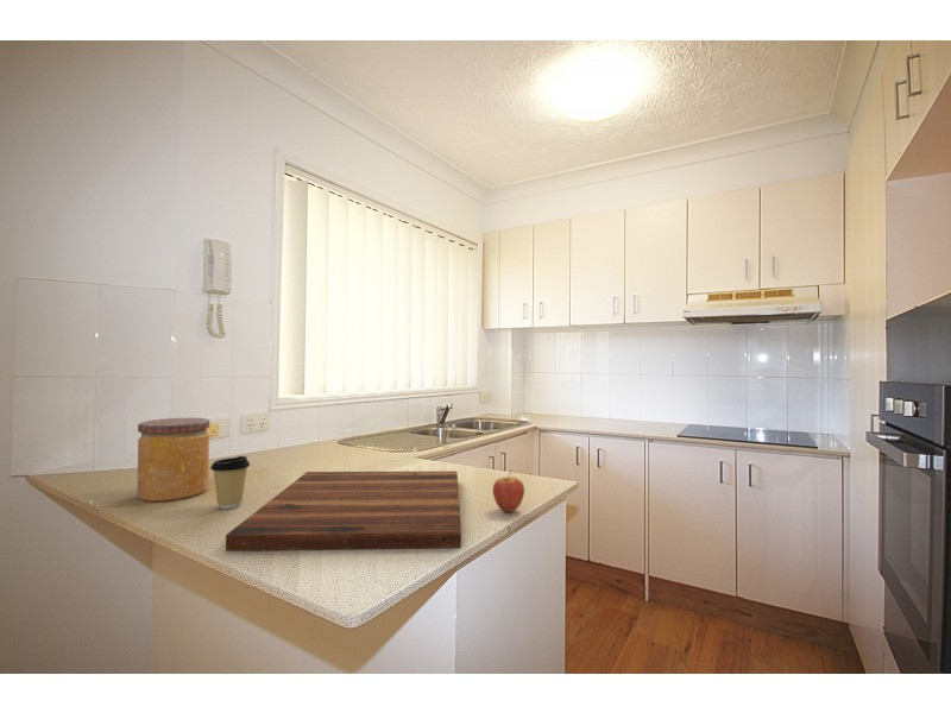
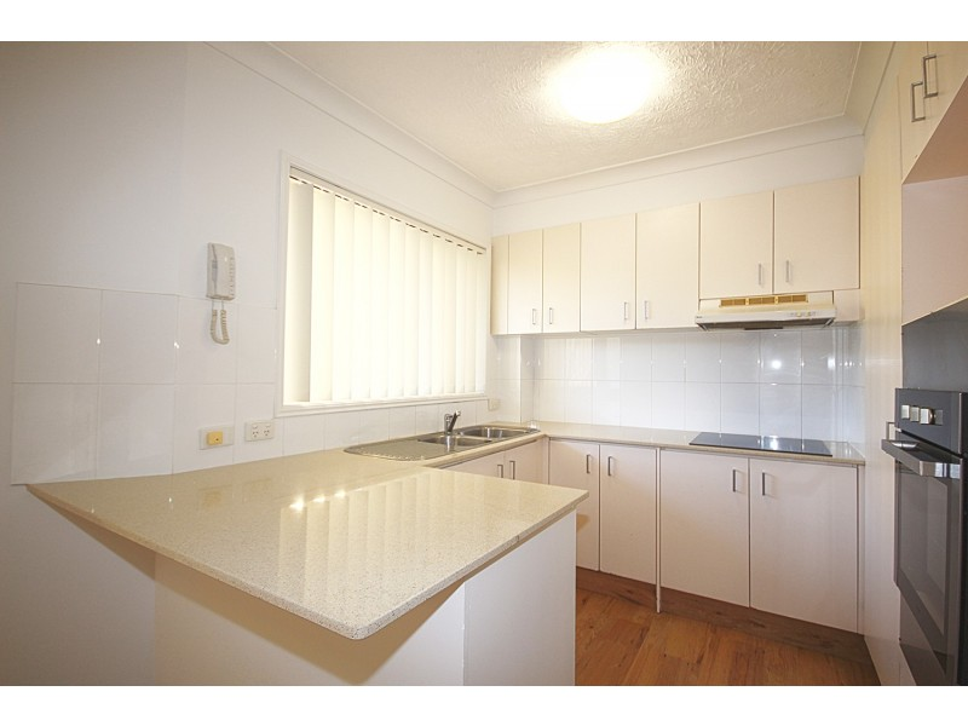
- jar [136,417,210,503]
- cutting board [225,471,462,551]
- coffee cup [209,455,251,510]
- fruit [492,469,525,513]
